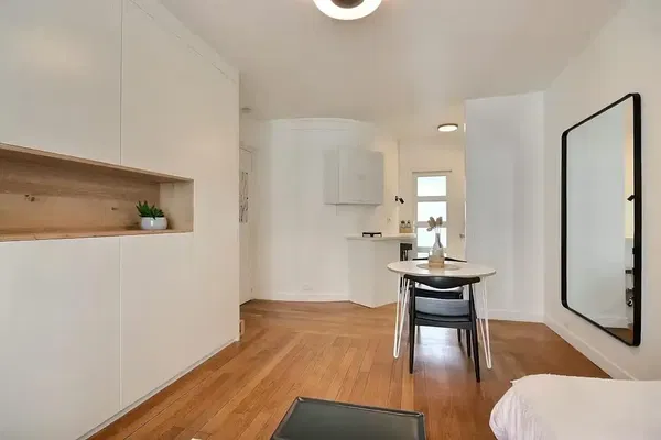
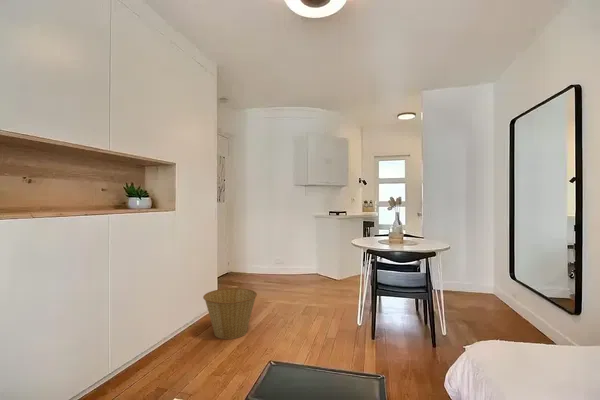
+ basket [202,287,258,340]
